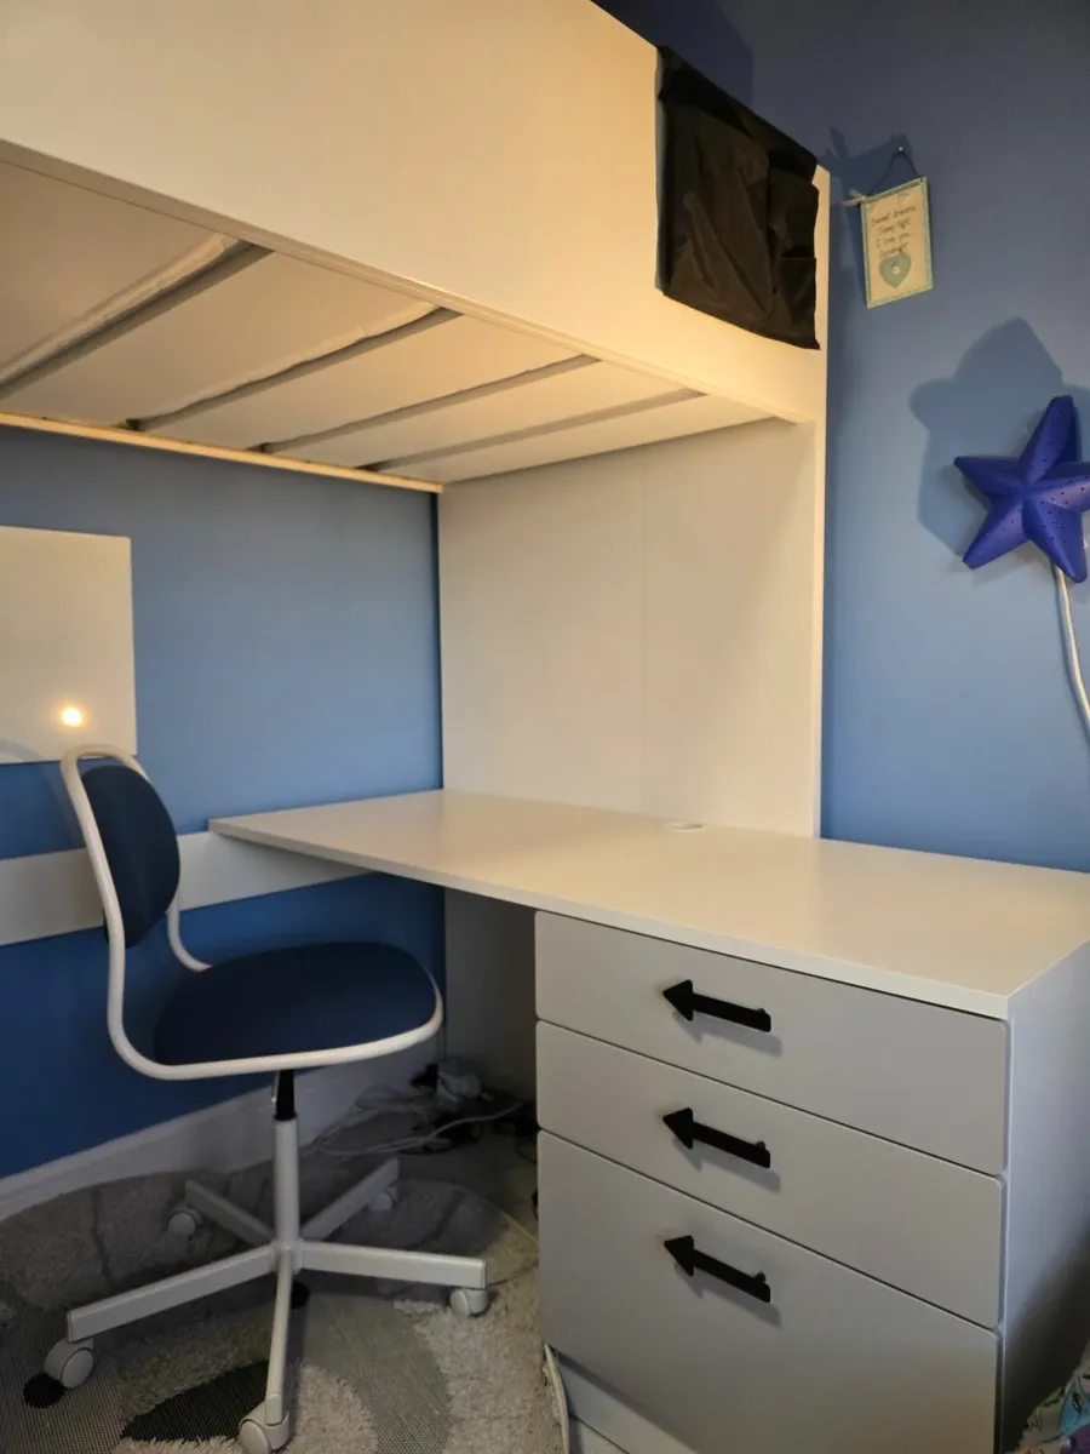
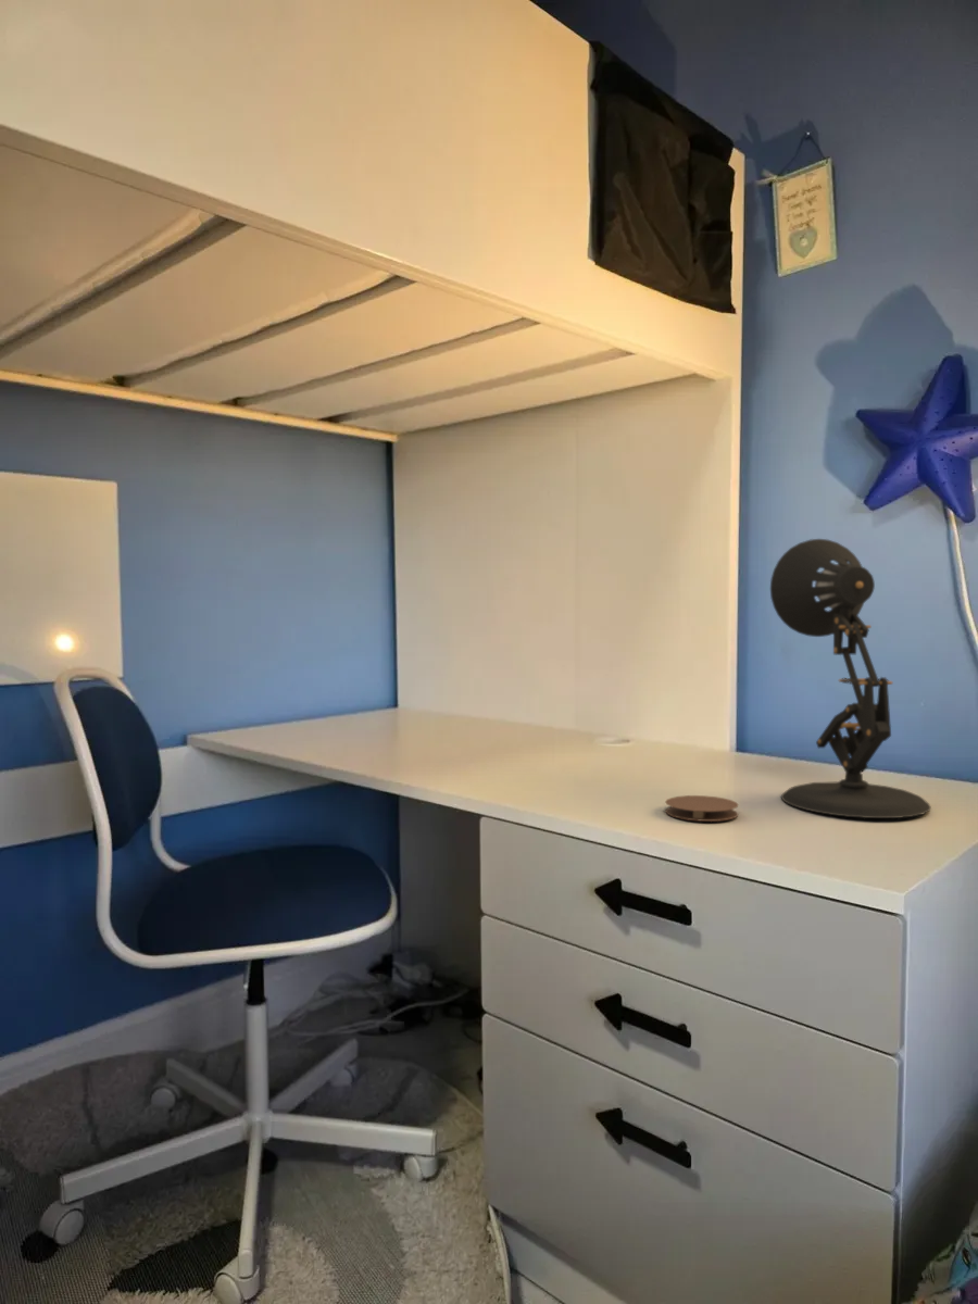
+ desk lamp [769,538,932,819]
+ coaster [664,794,739,823]
